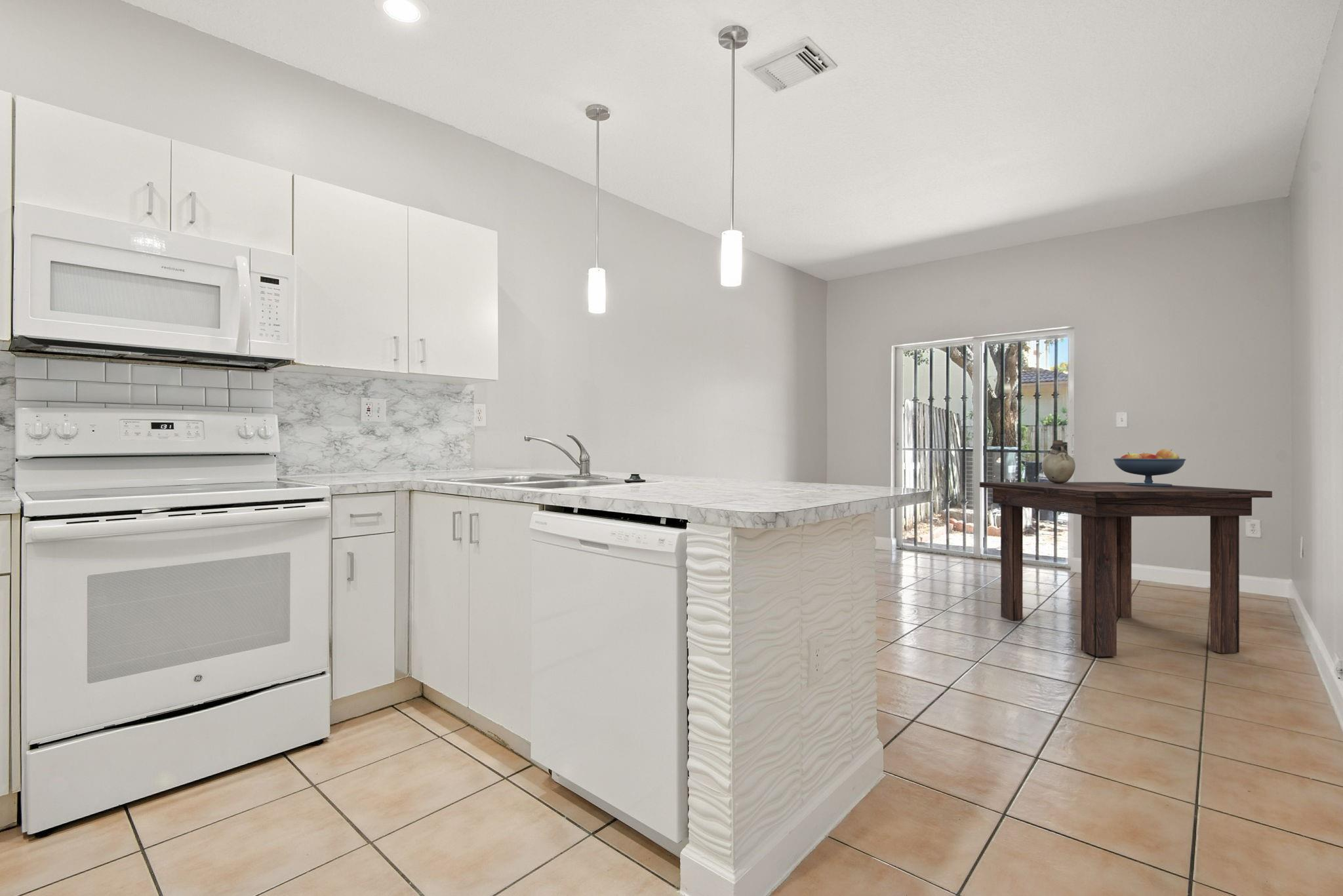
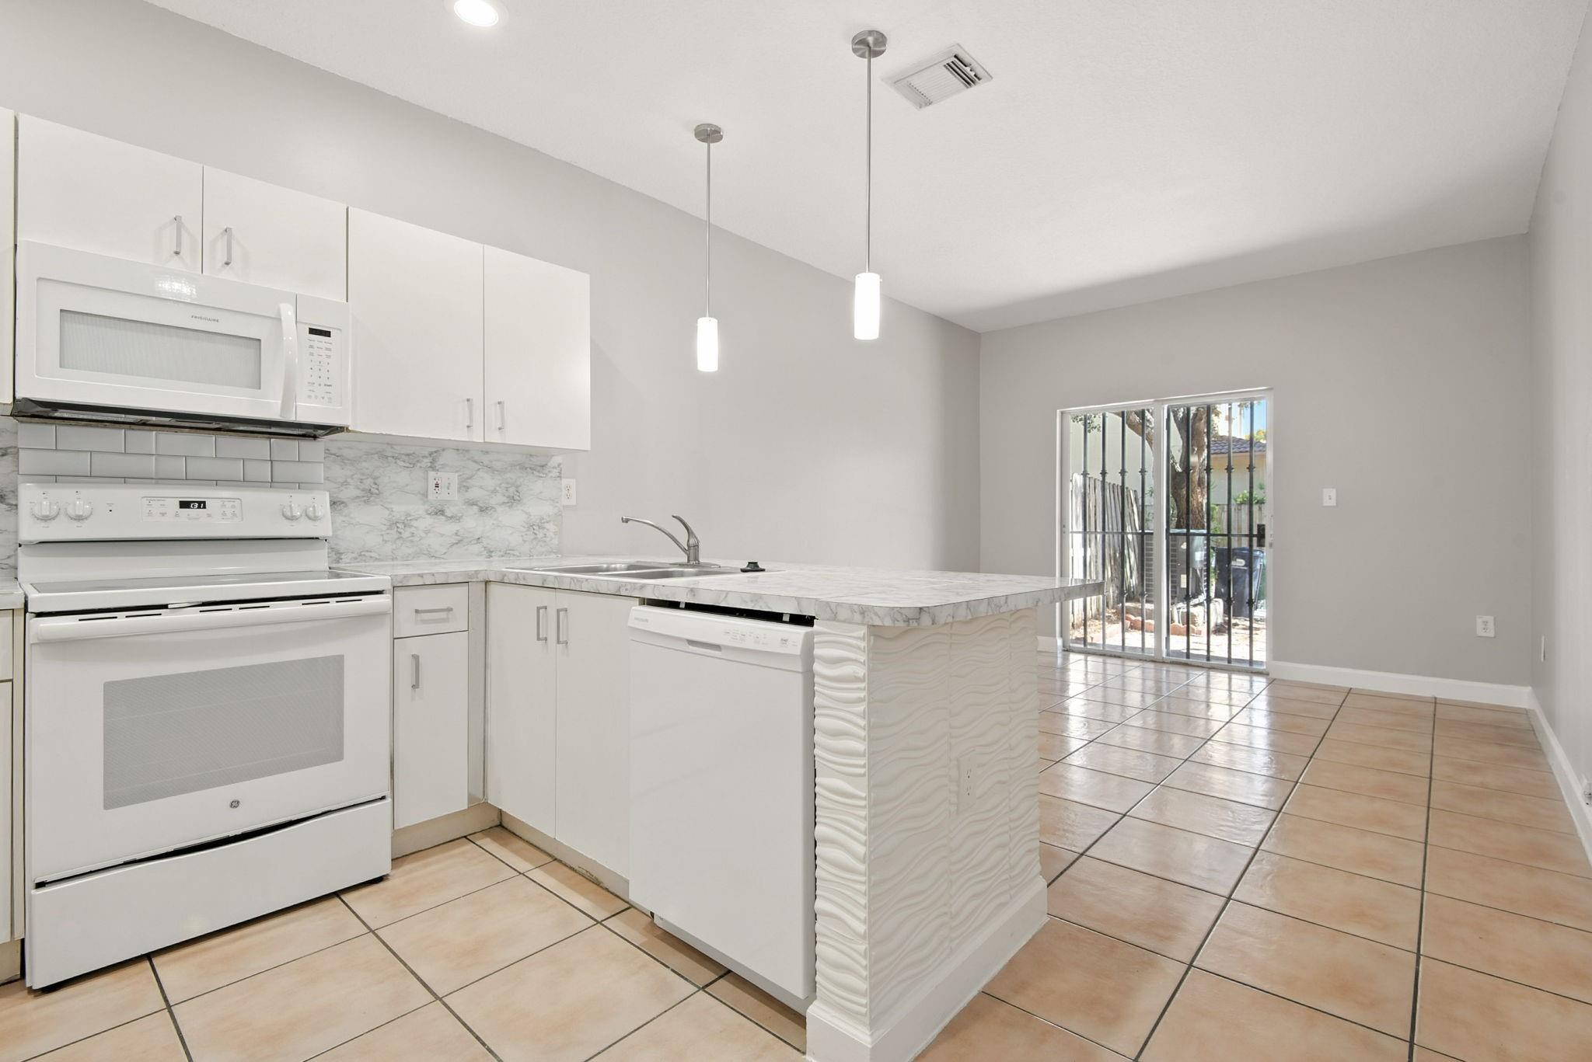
- vase [1041,440,1076,484]
- fruit bowl [1113,448,1186,486]
- dining table [979,482,1273,657]
